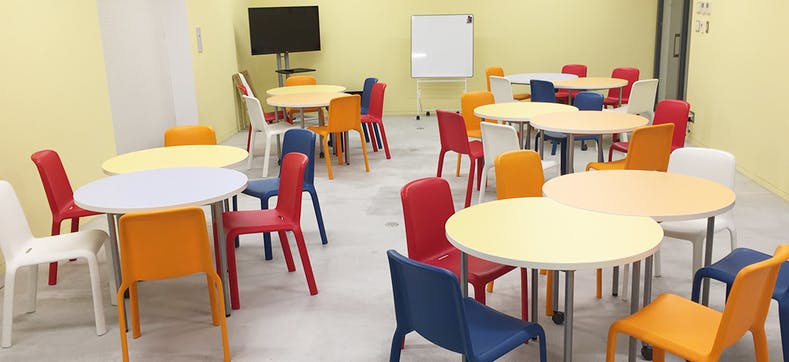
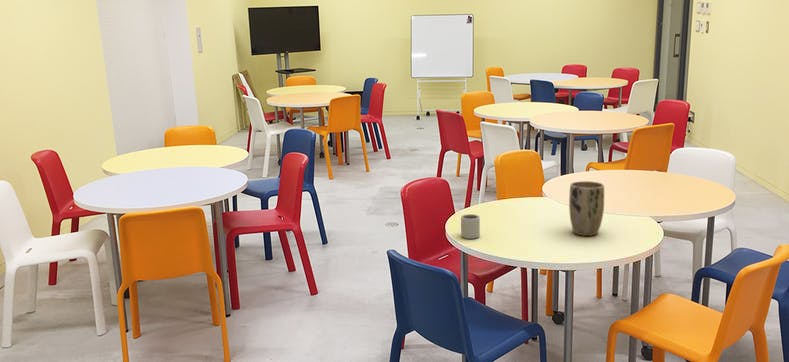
+ plant pot [568,180,605,237]
+ cup [460,213,481,240]
